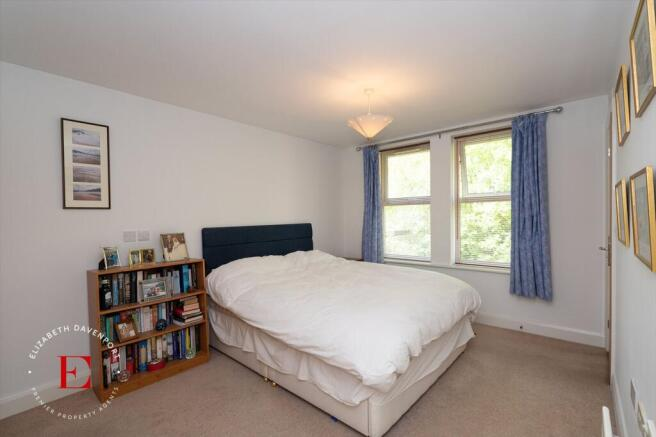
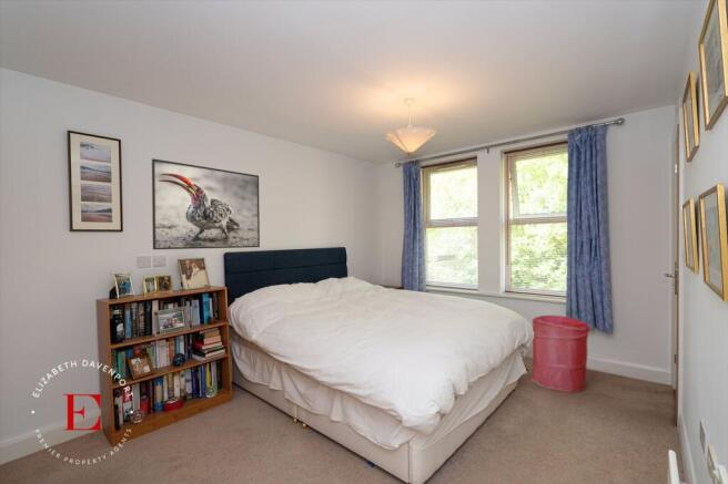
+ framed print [151,157,261,250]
+ laundry hamper [530,315,592,393]
